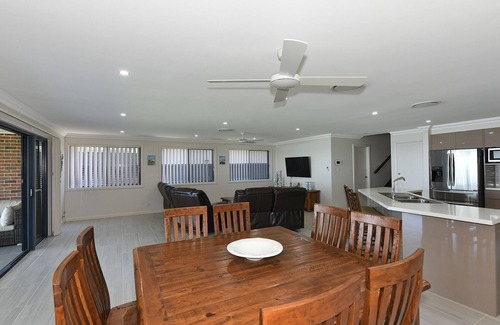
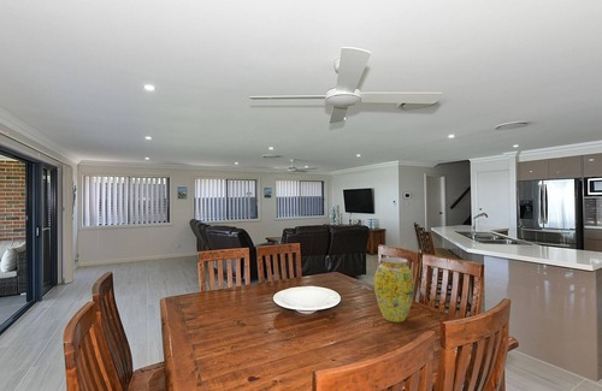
+ vase [373,256,415,324]
